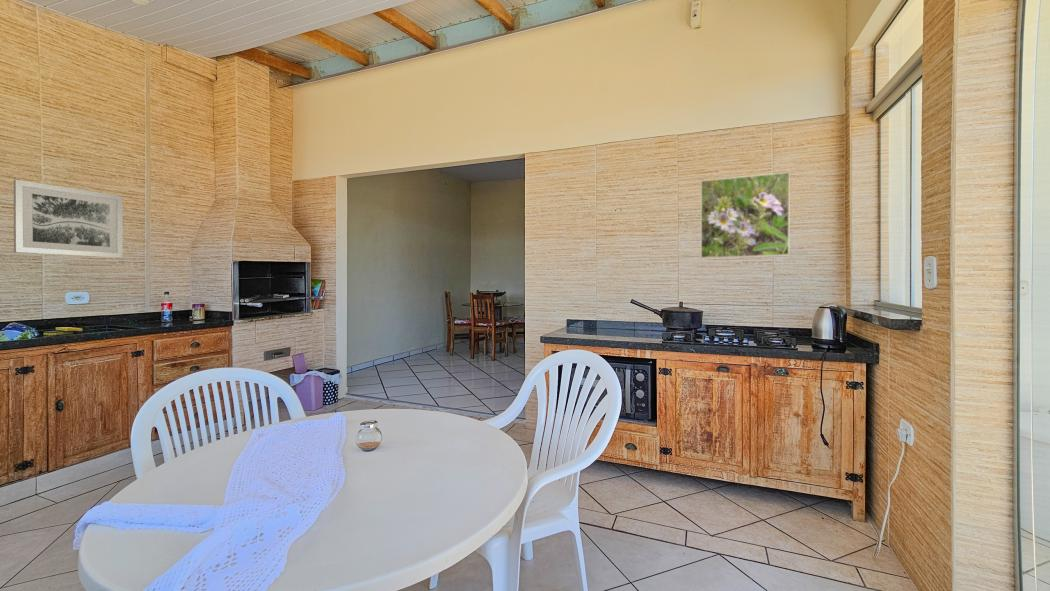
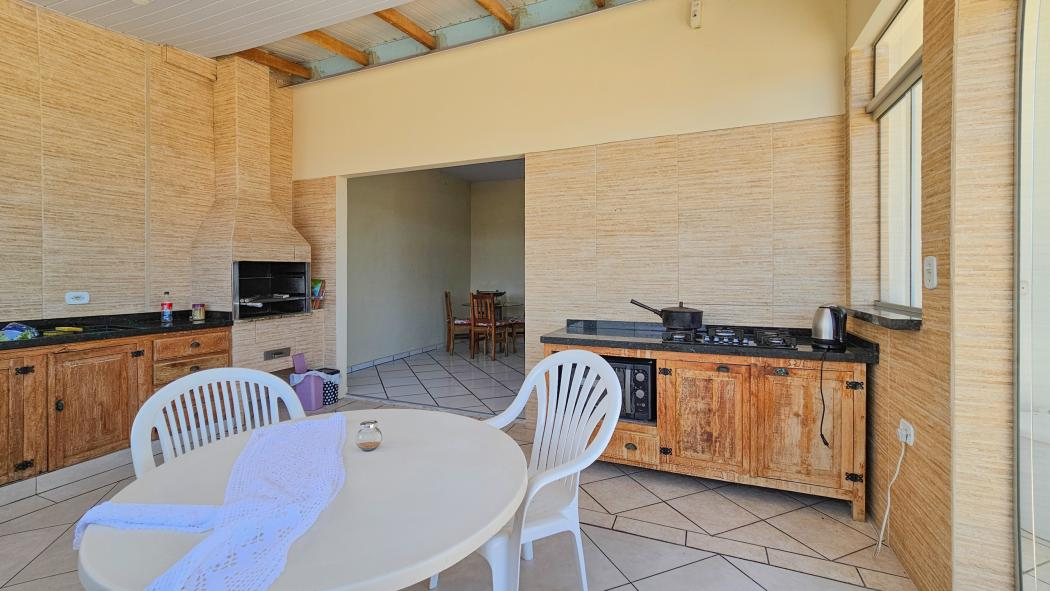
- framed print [700,171,790,259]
- wall art [13,179,124,259]
